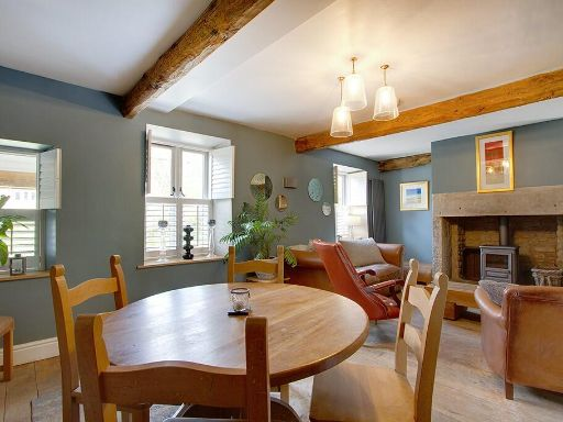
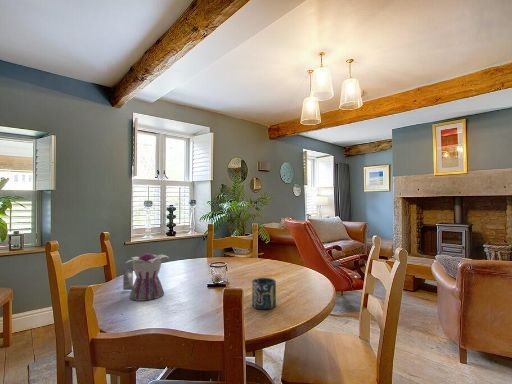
+ teapot [122,252,169,302]
+ cup [251,277,277,310]
